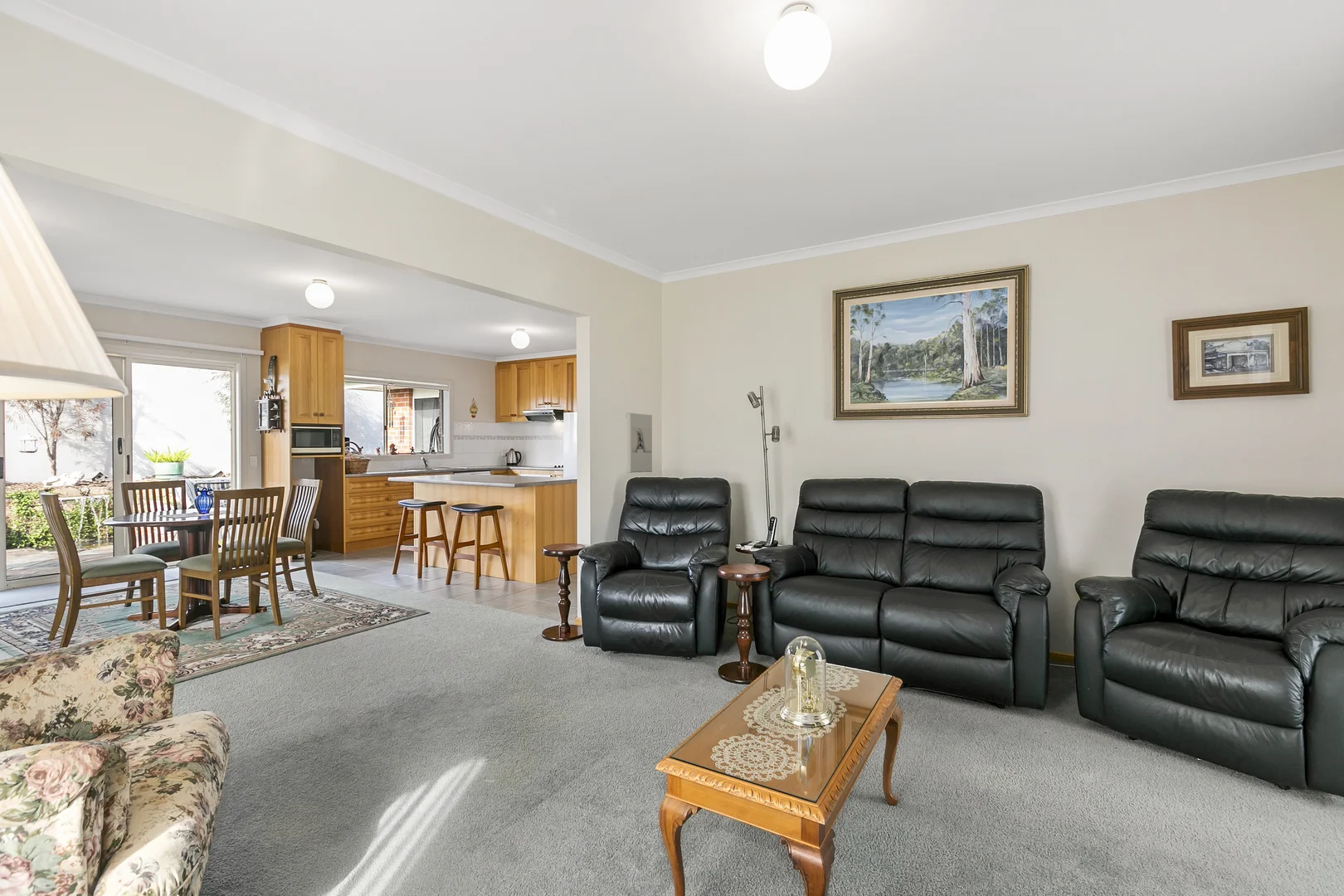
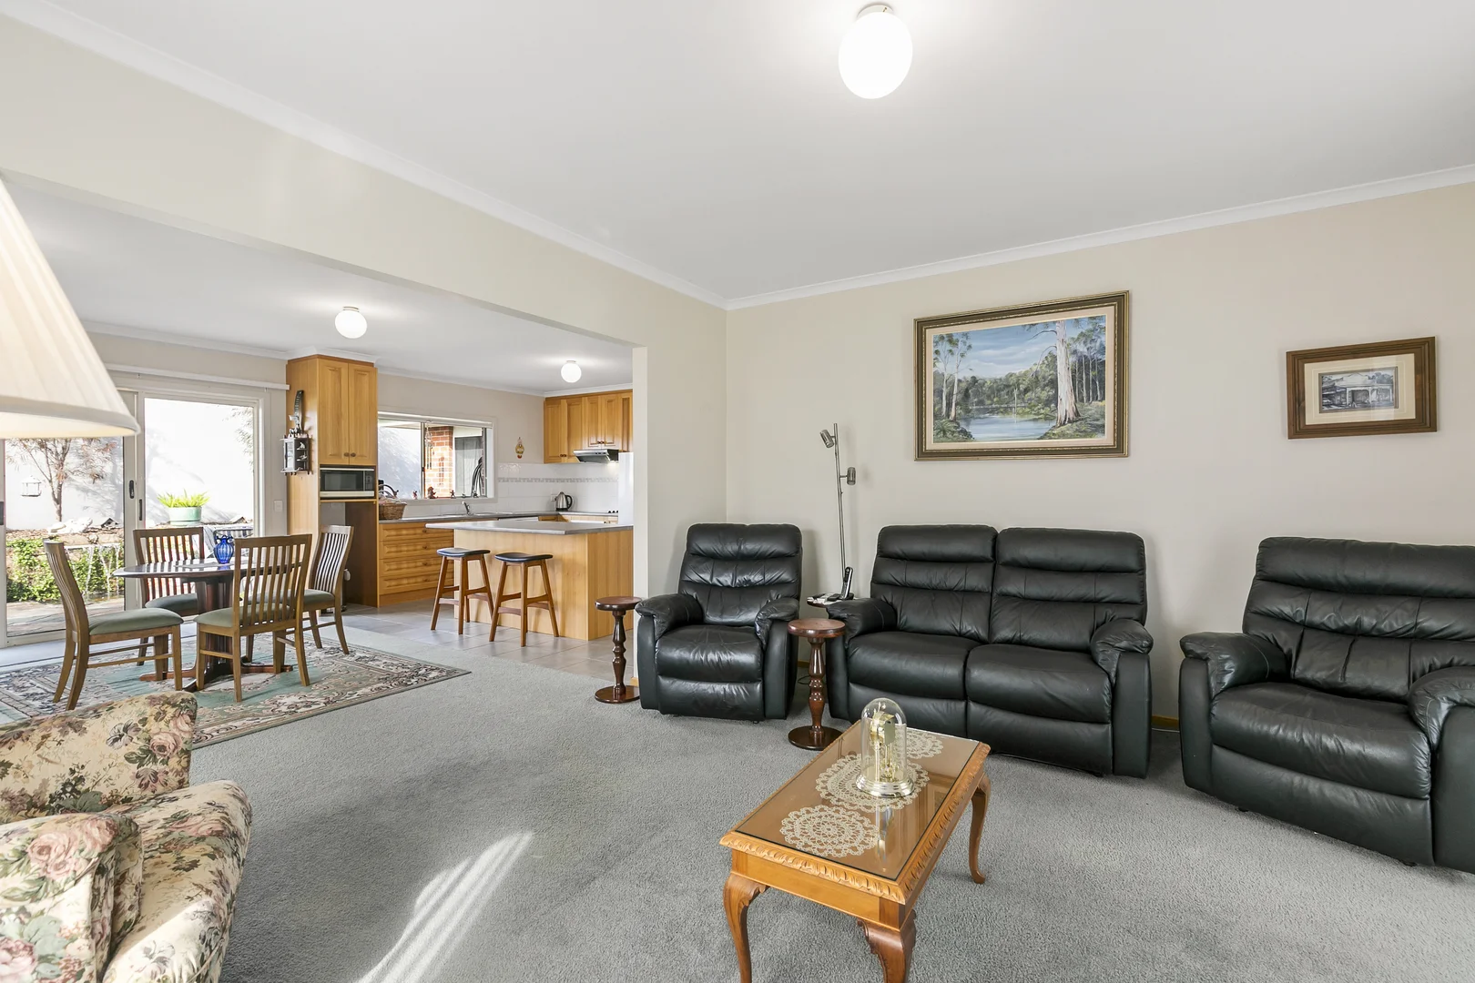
- wall sculpture [626,411,653,474]
